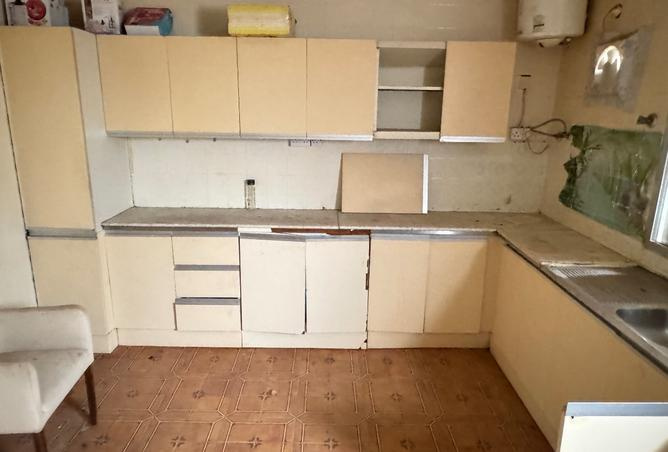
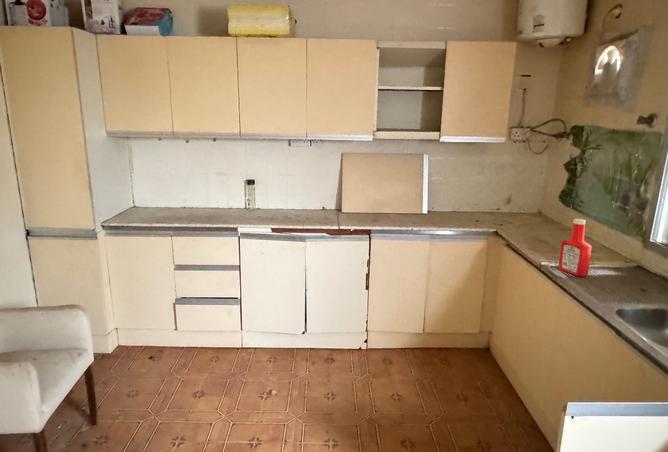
+ soap bottle [557,218,593,277]
